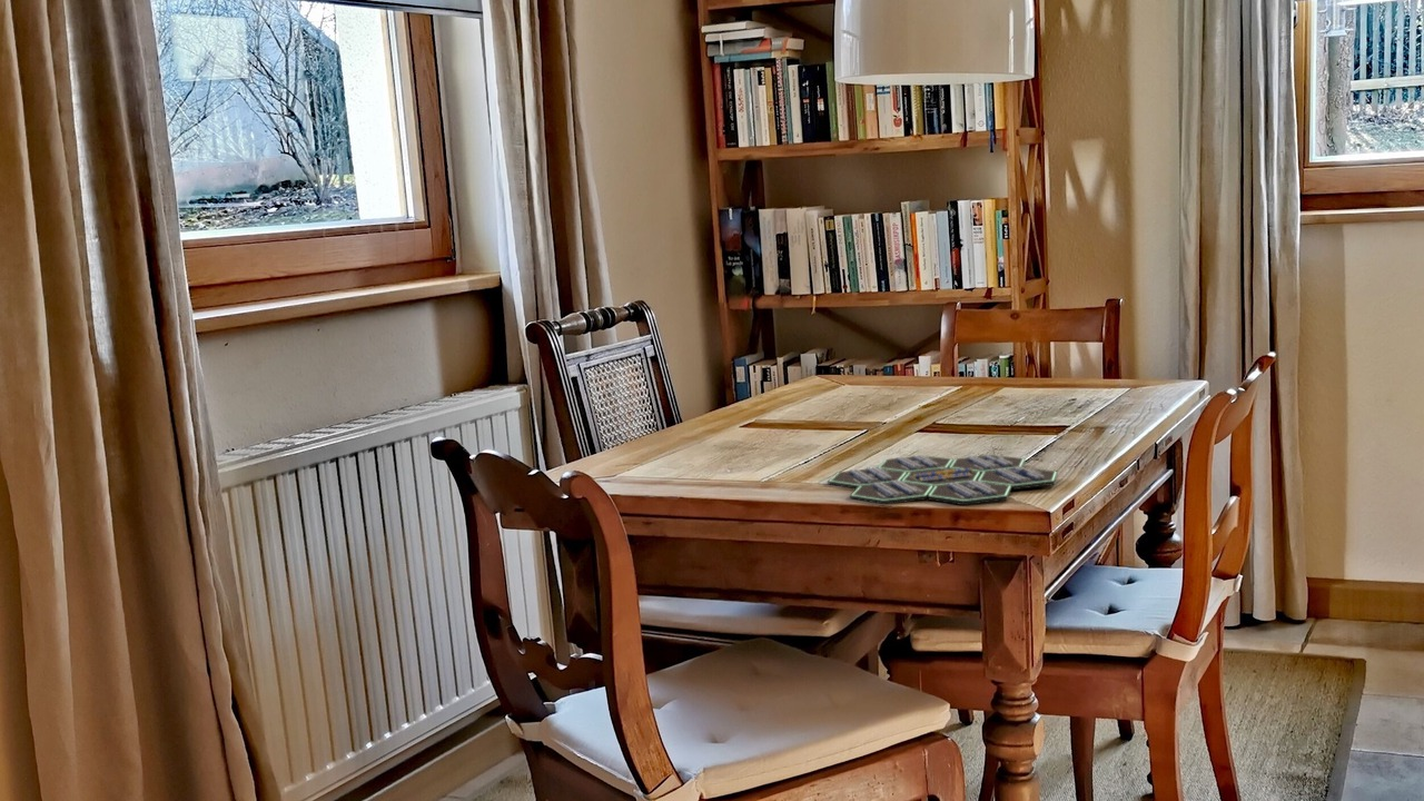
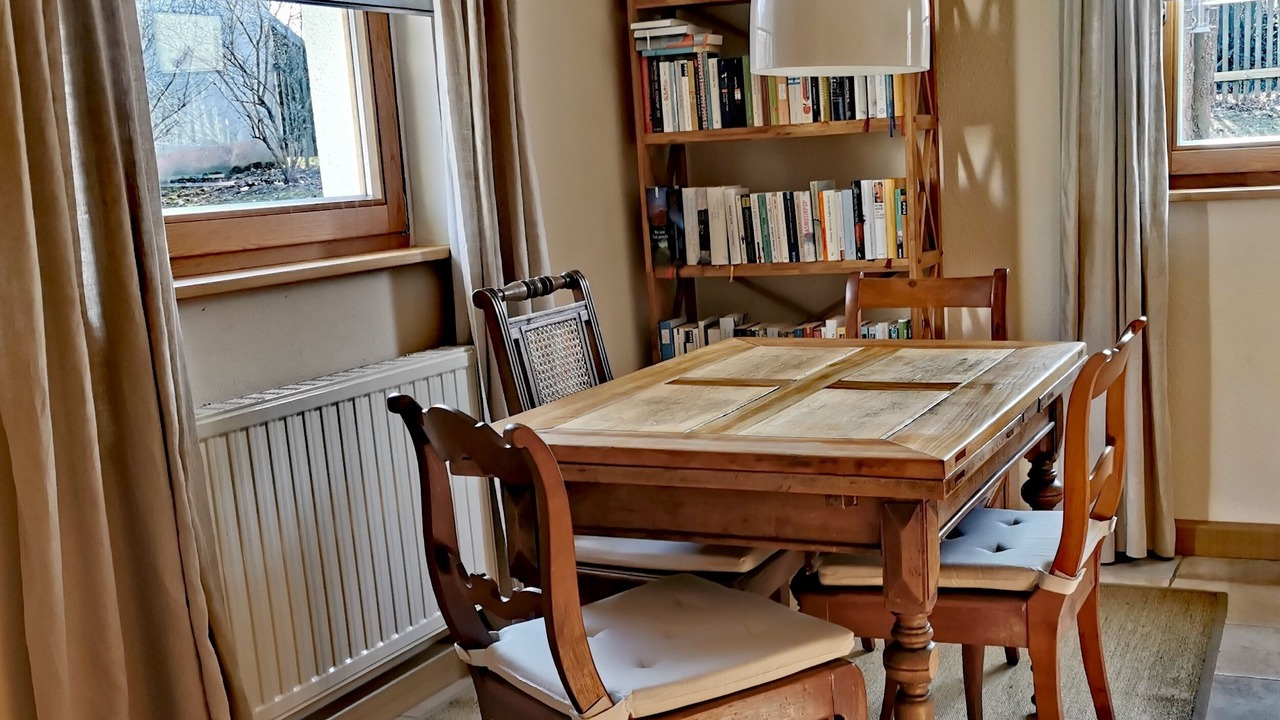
- board game [827,453,1059,506]
